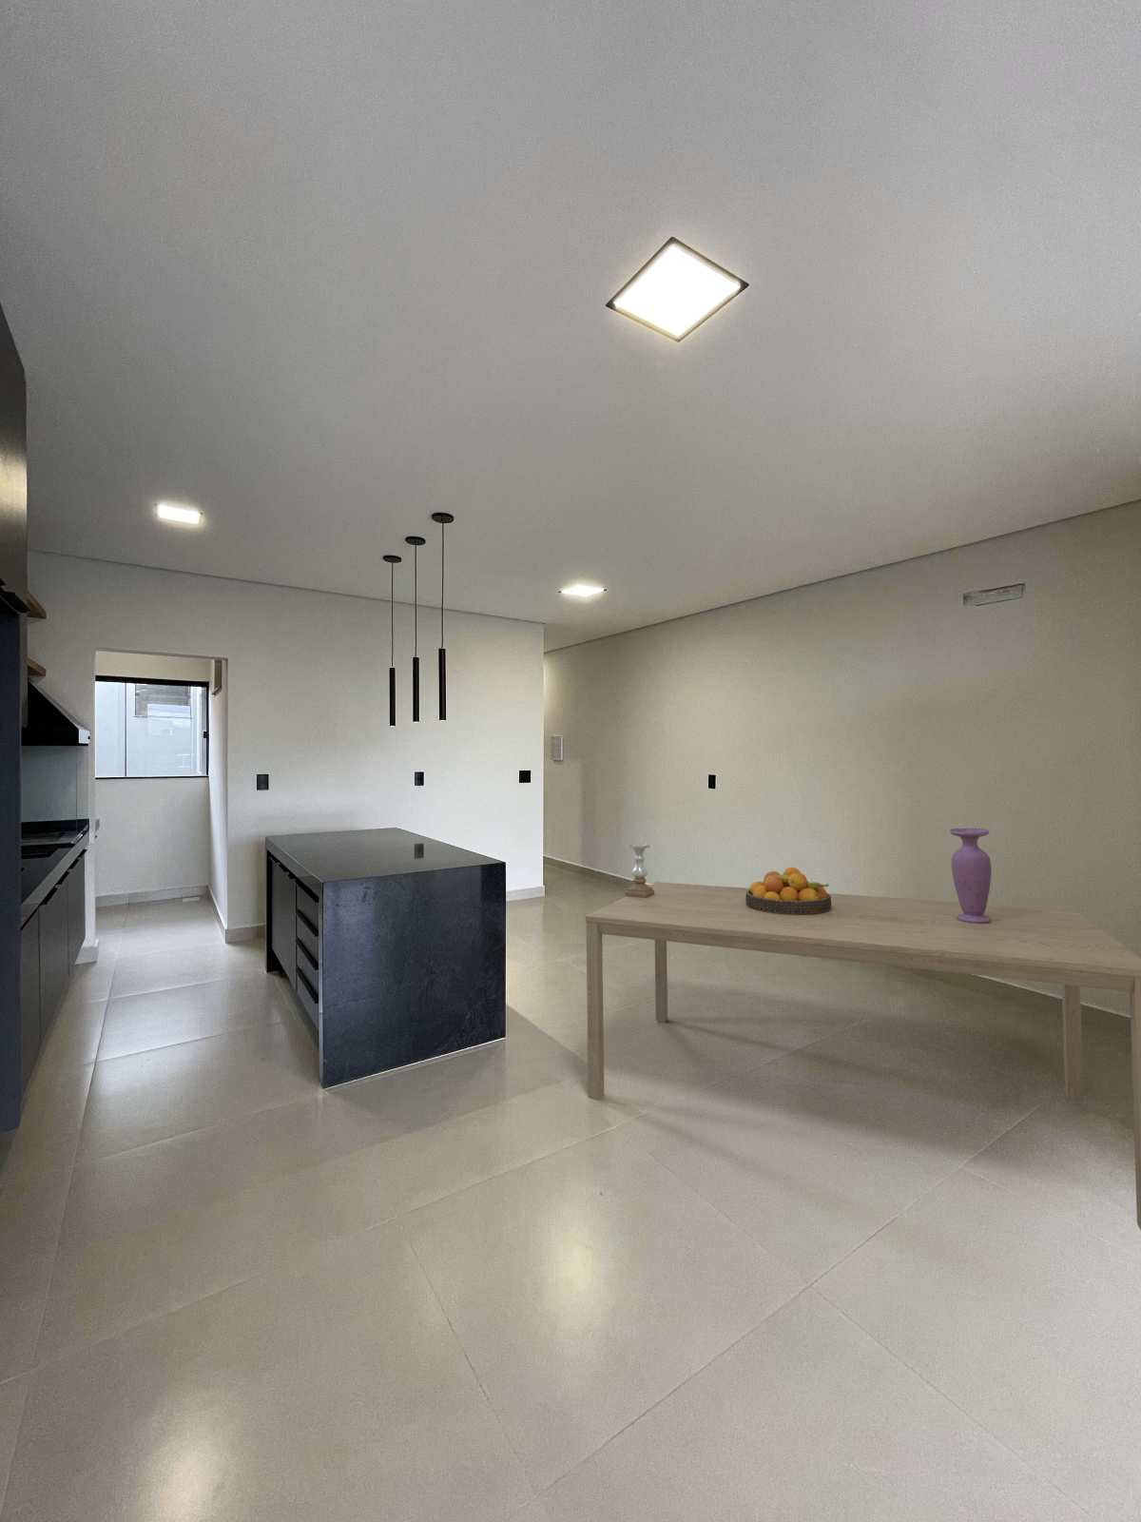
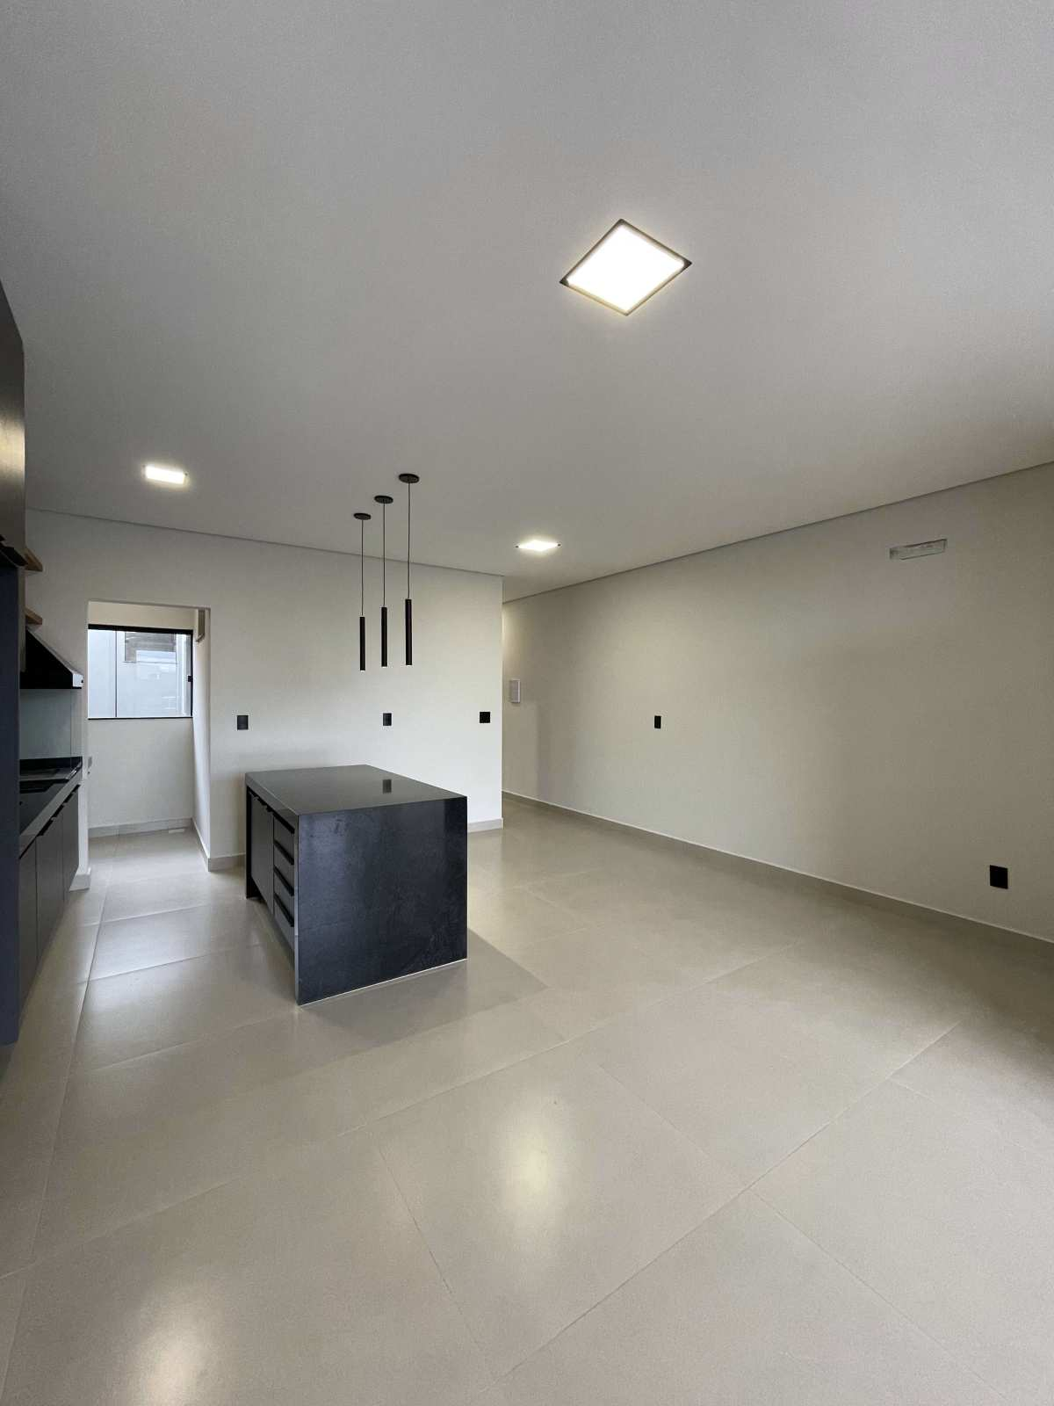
- fruit bowl [745,866,831,914]
- dining table [585,881,1141,1231]
- candle holder [624,842,654,898]
- vase [949,828,991,923]
